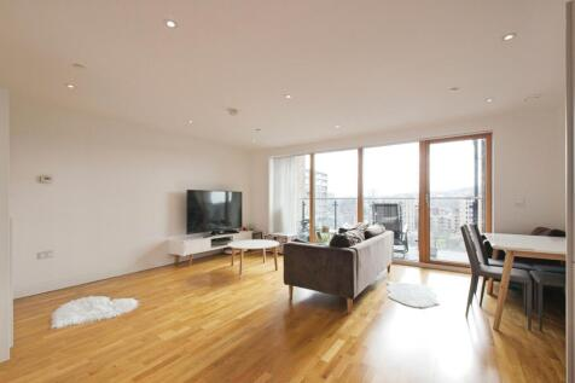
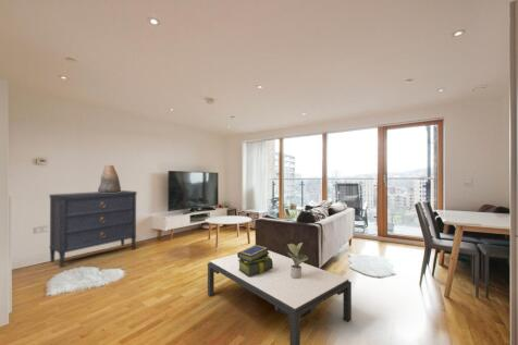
+ decorative urn [97,164,122,193]
+ coffee table [207,249,353,345]
+ stack of books [237,244,273,276]
+ potted plant [286,242,309,279]
+ dresser [48,189,138,269]
